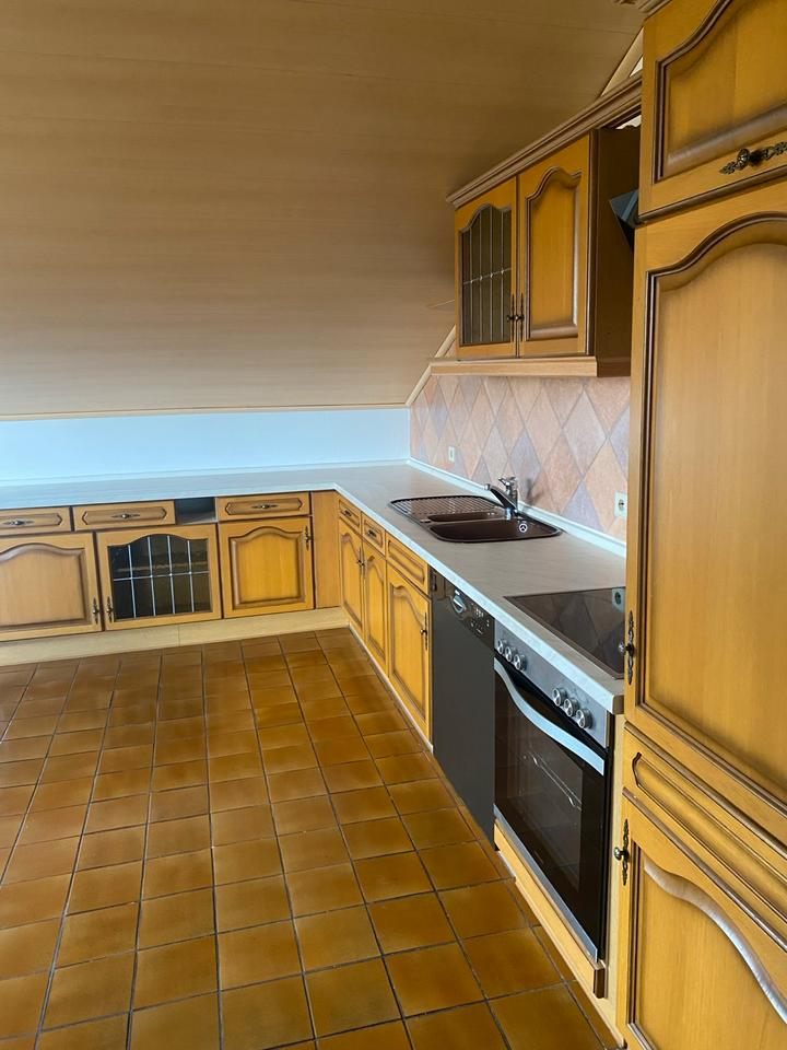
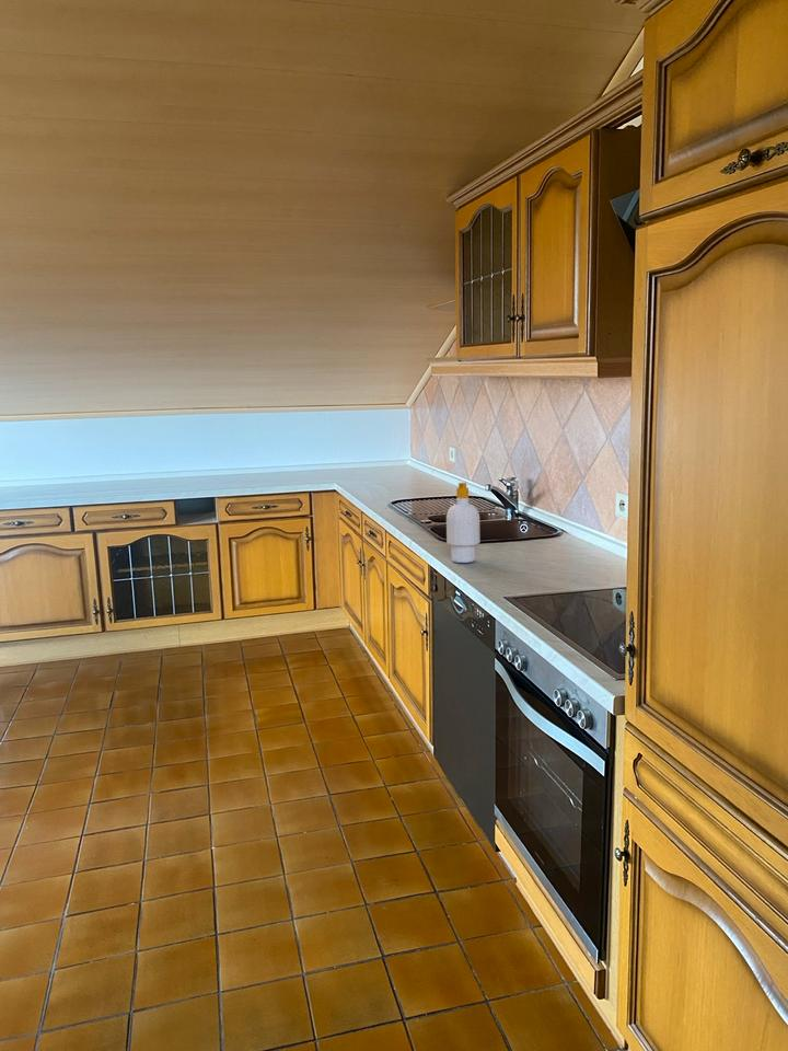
+ soap bottle [445,482,480,564]
